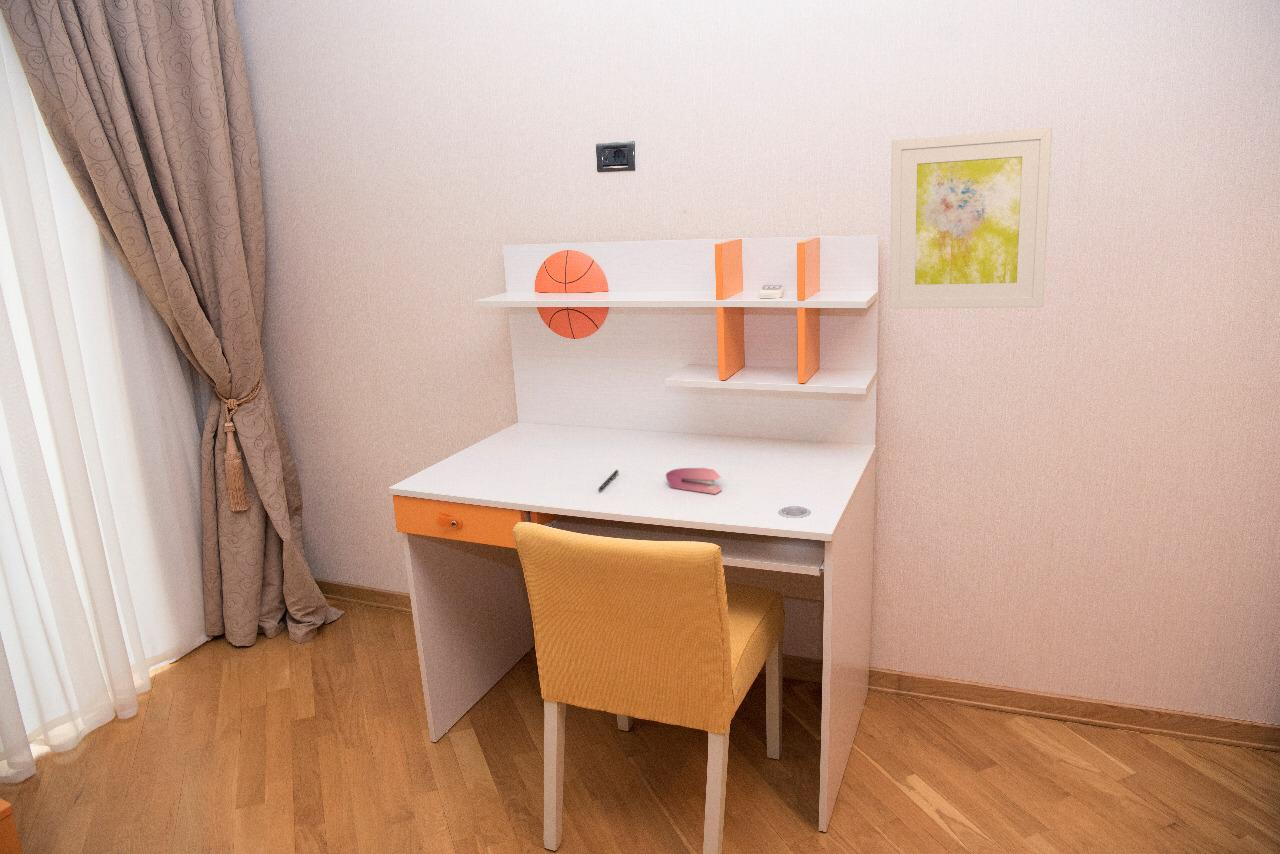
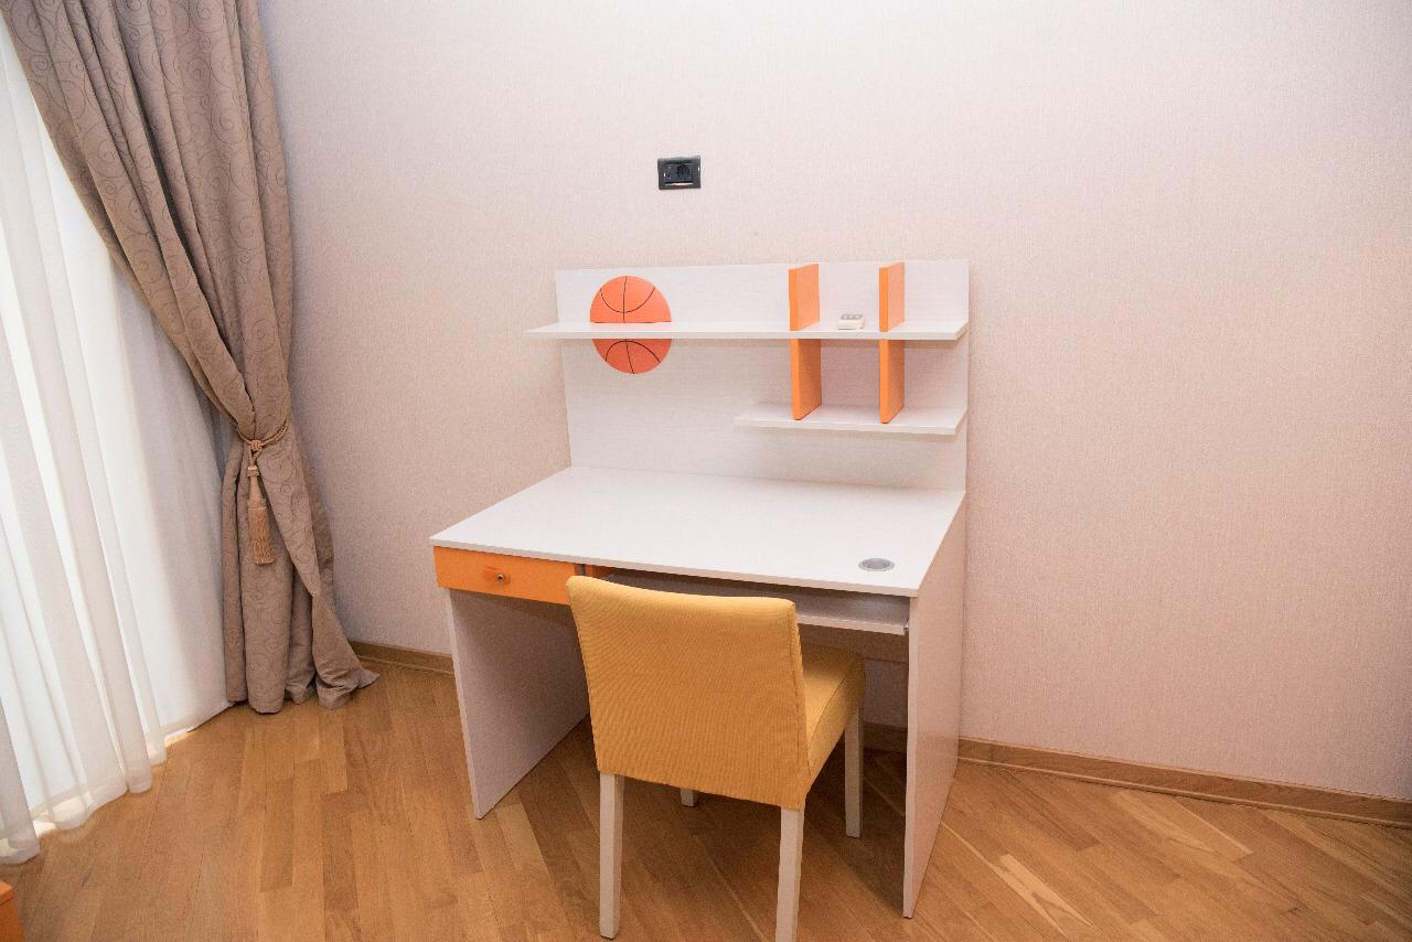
- wall art [889,127,1053,309]
- pen [597,469,620,492]
- stapler [665,467,723,495]
